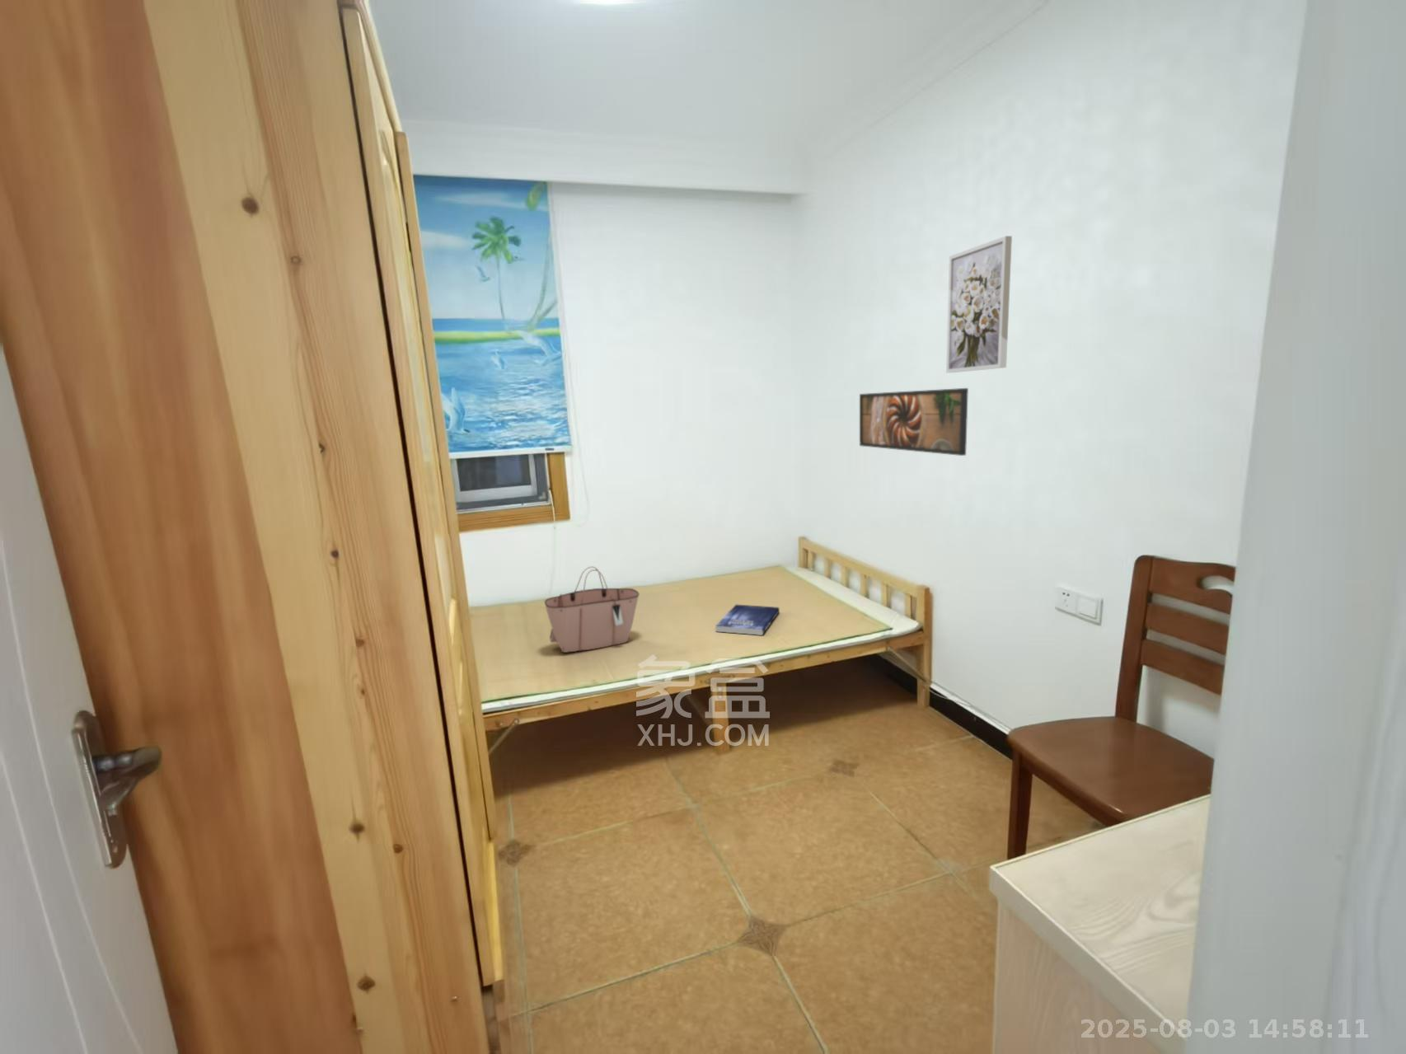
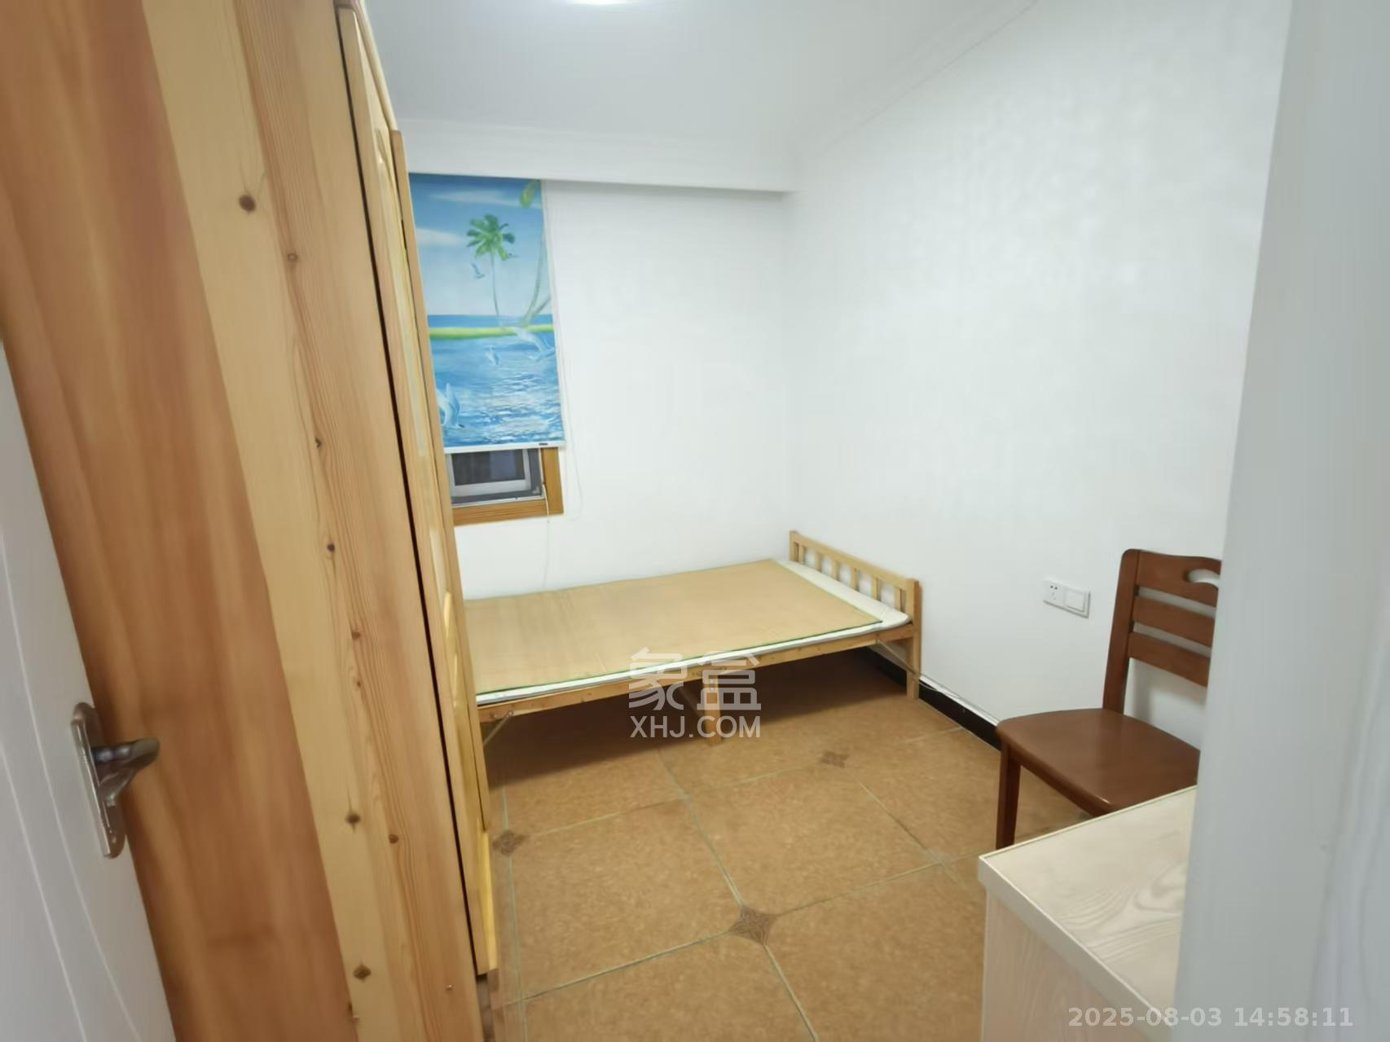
- book [714,604,780,637]
- wall art [945,235,1013,373]
- tote bag [544,566,640,653]
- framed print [859,388,969,456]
